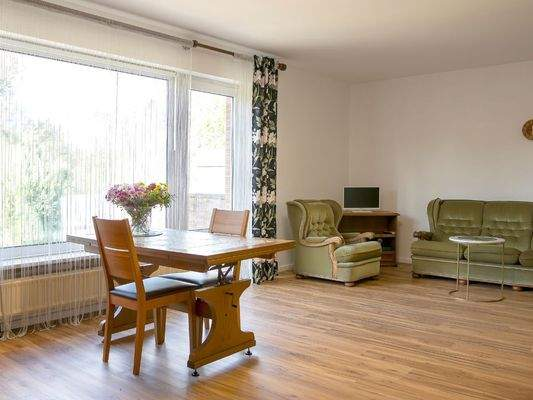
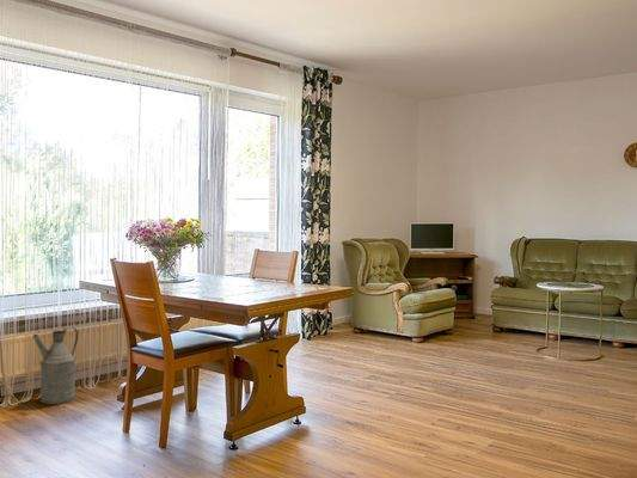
+ watering can [32,325,79,405]
